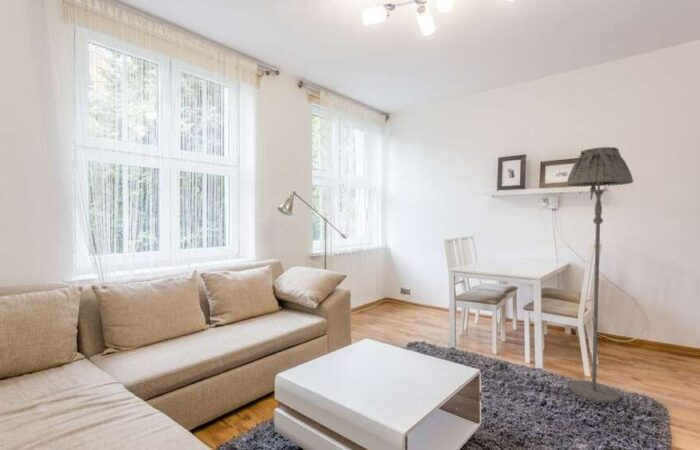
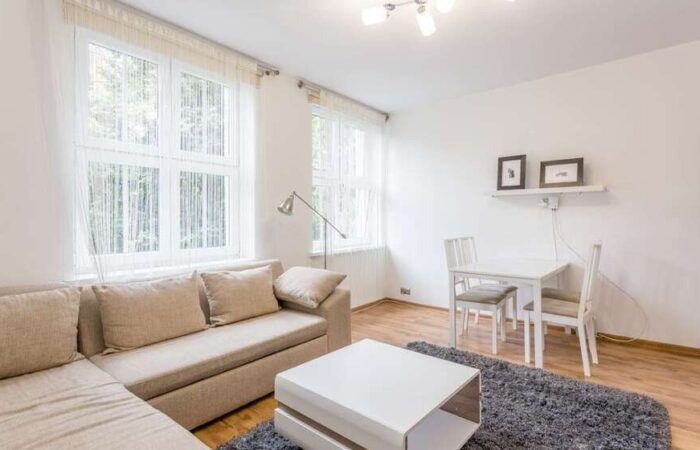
- floor lamp [566,146,634,404]
